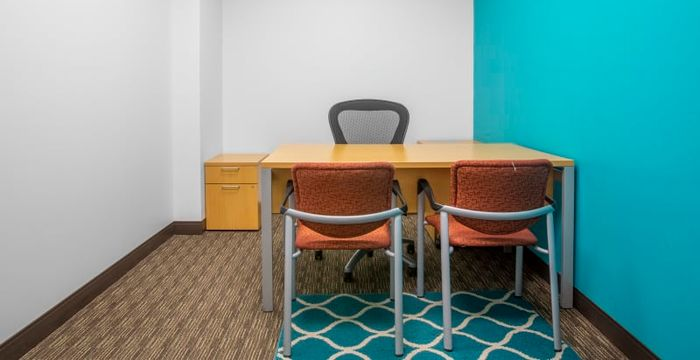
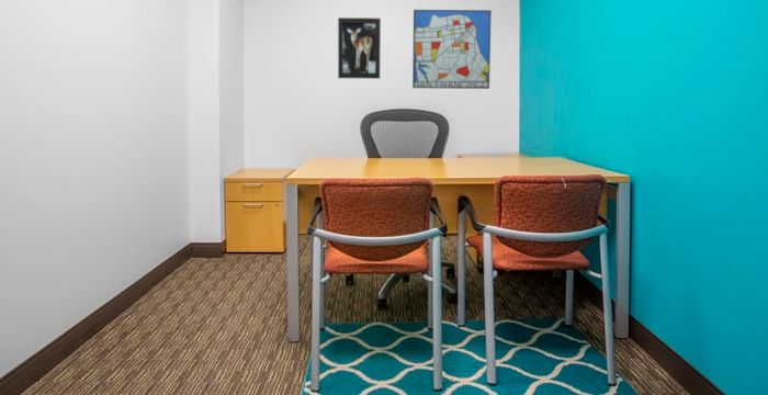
+ wall art [411,9,493,90]
+ wall art [337,16,382,80]
